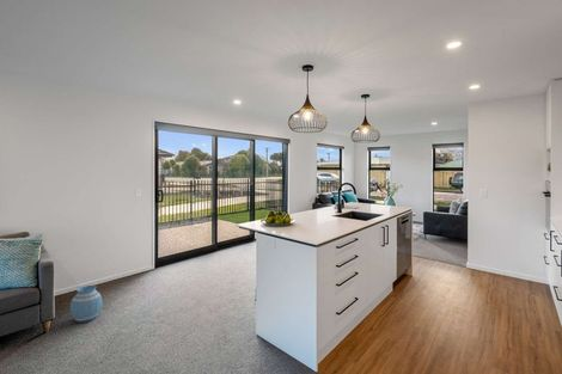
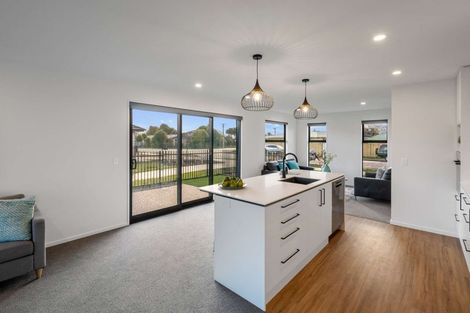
- vase [69,284,104,324]
